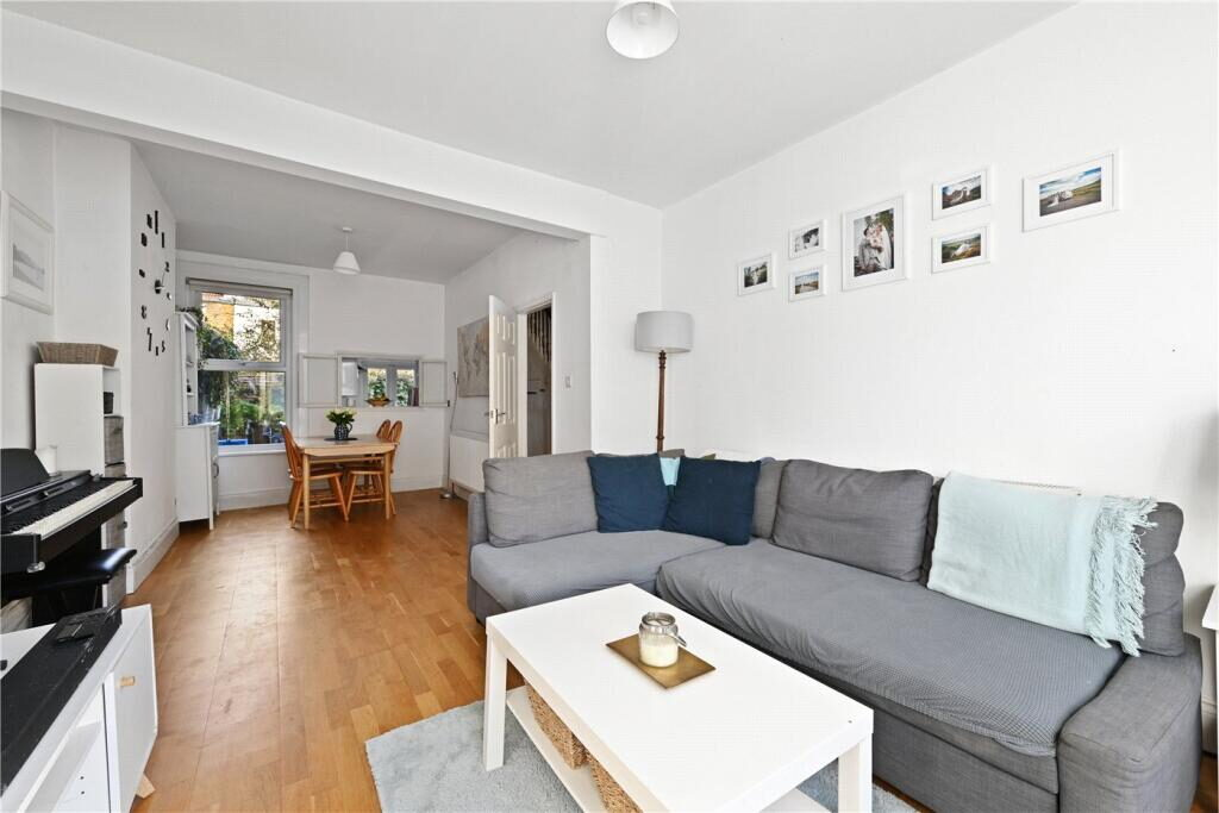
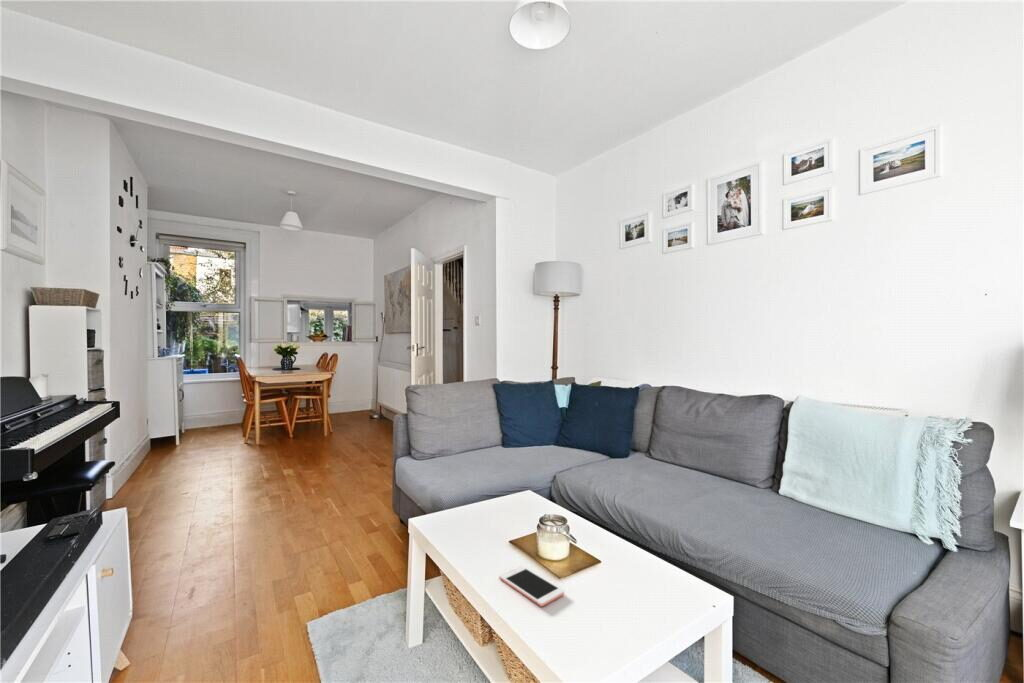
+ cell phone [498,564,565,607]
